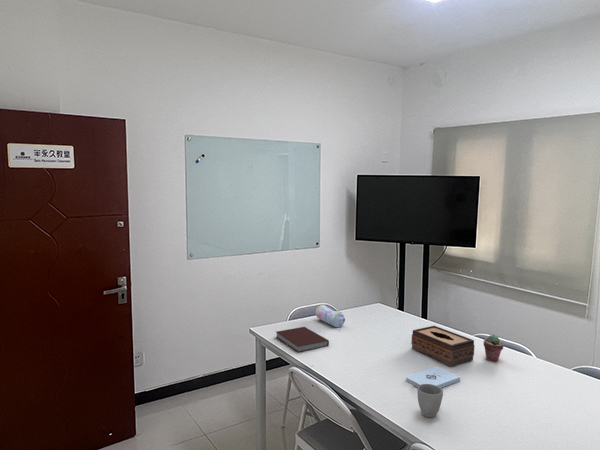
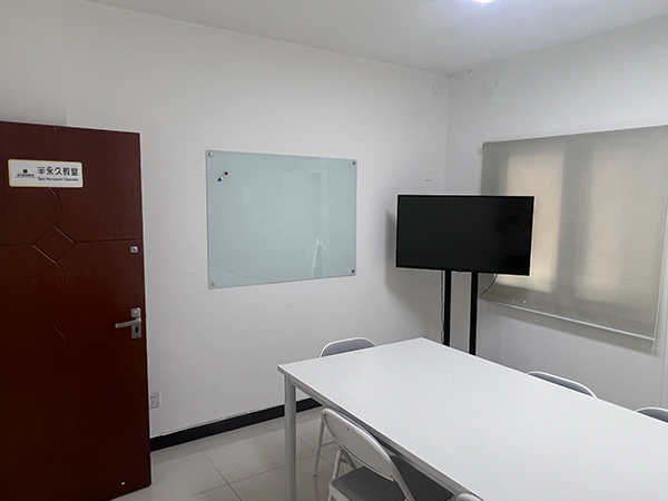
- pencil case [314,304,346,328]
- notebook [275,326,330,353]
- tissue box [410,325,475,367]
- potted succulent [482,334,505,362]
- mug [417,384,444,418]
- notepad [405,366,461,389]
